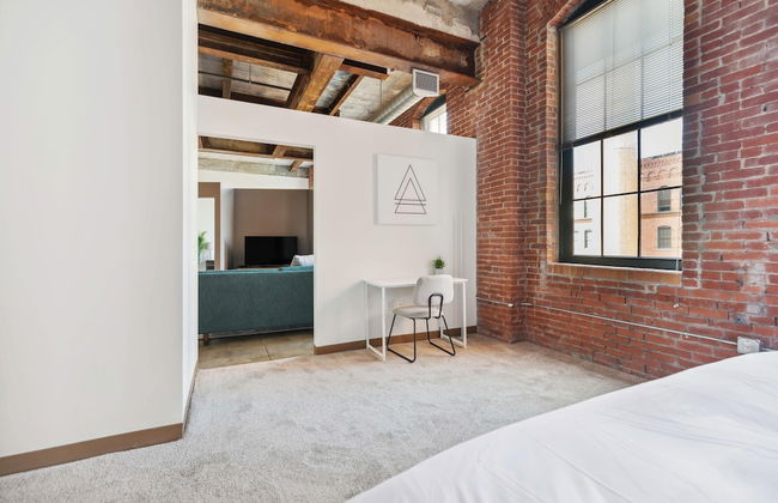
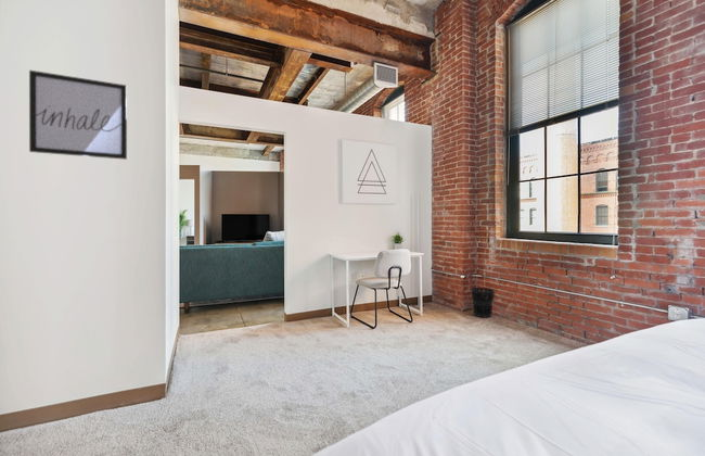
+ wastebasket [471,287,496,318]
+ wall art [28,69,128,161]
